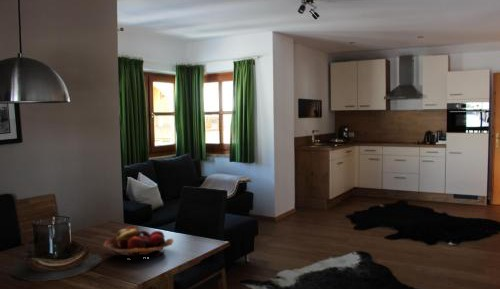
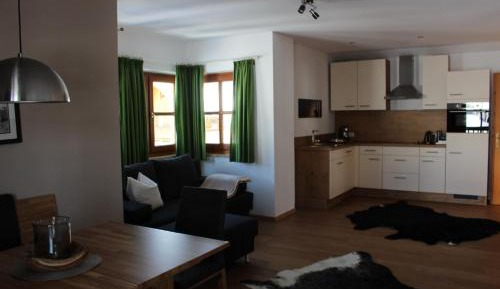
- fruit basket [102,225,174,260]
